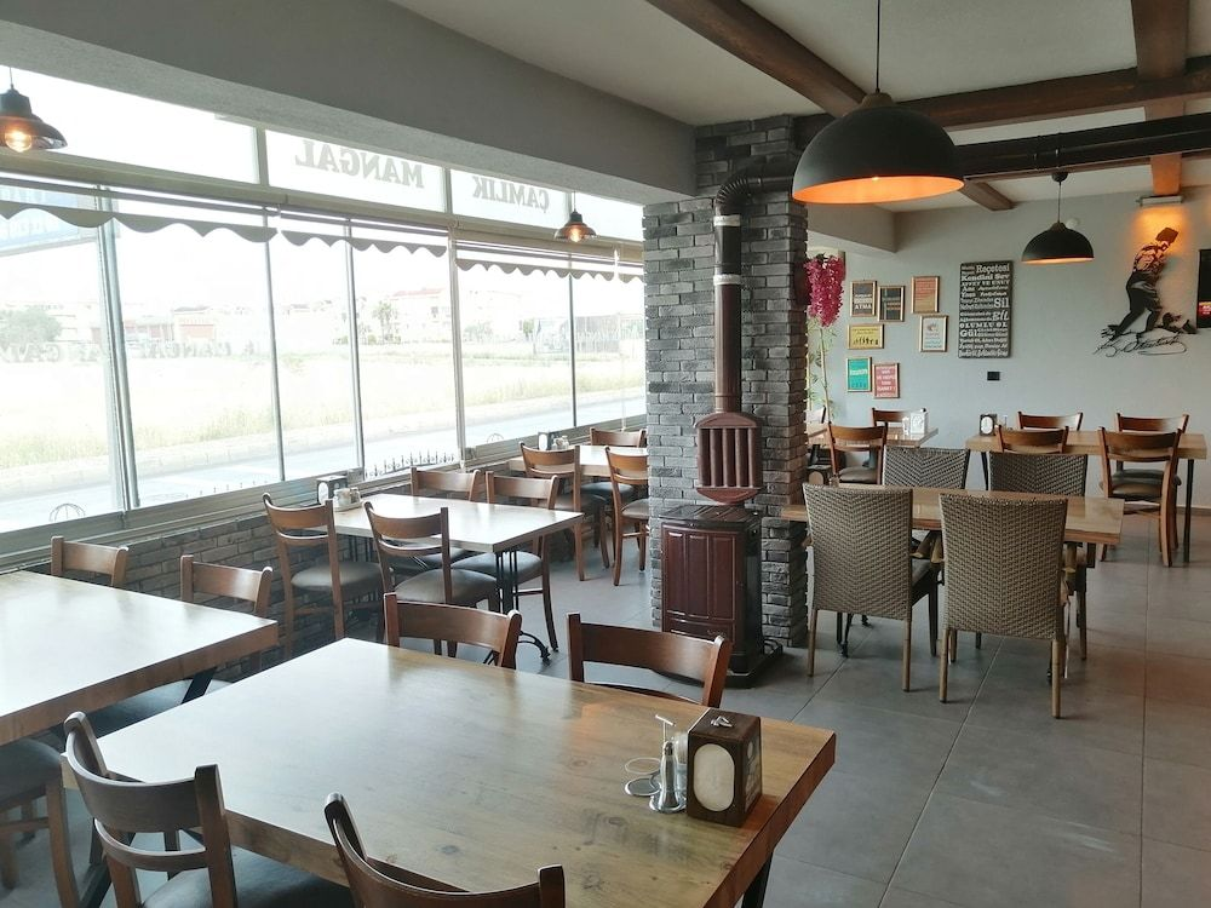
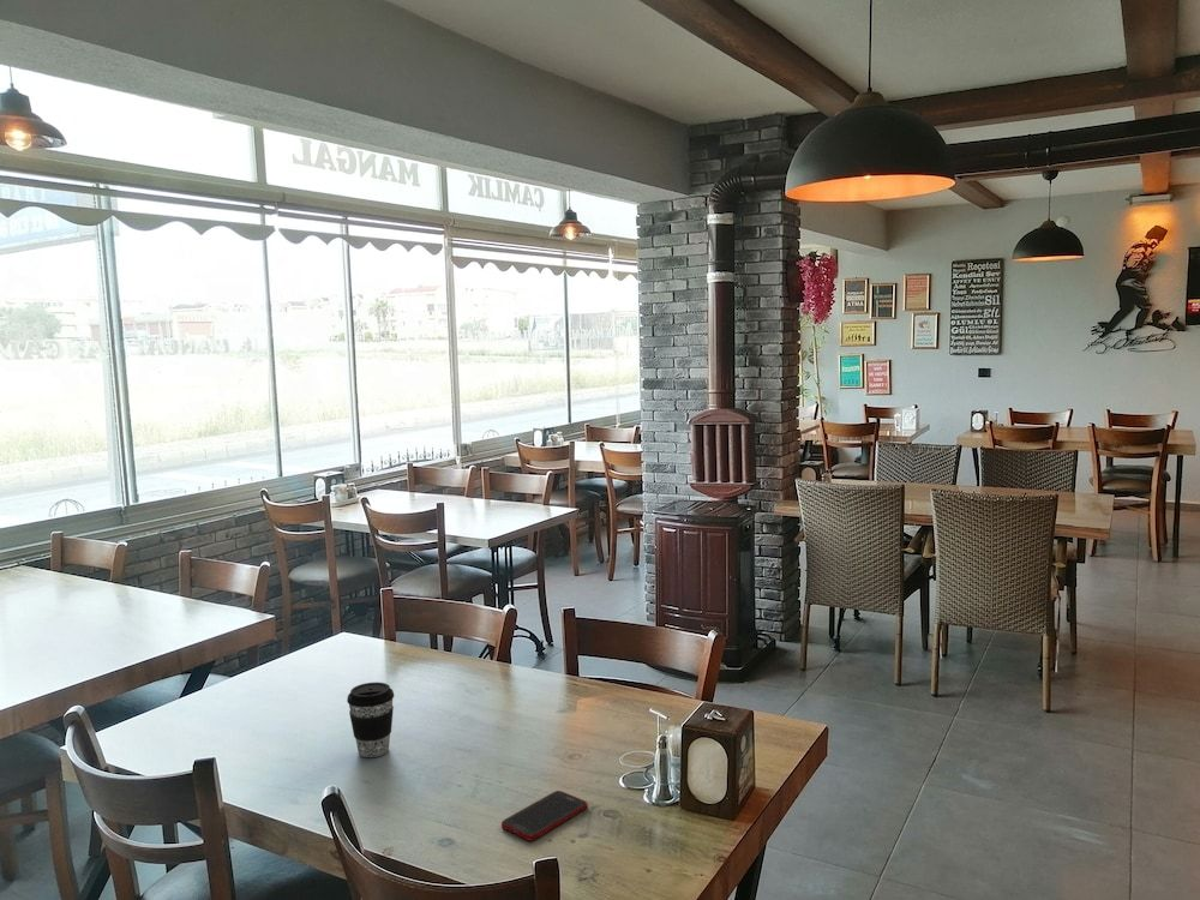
+ cell phone [500,790,588,842]
+ coffee cup [346,682,395,758]
